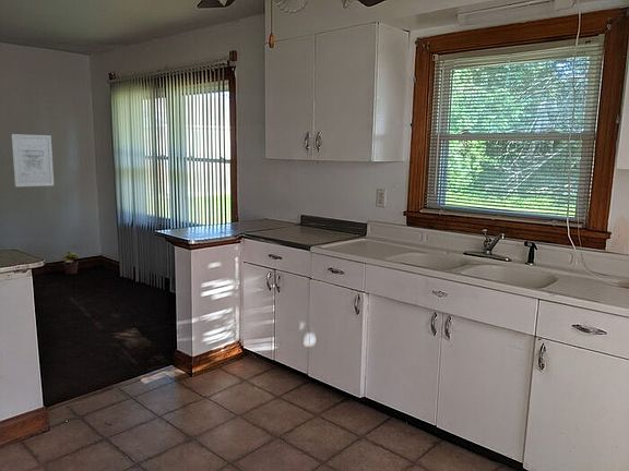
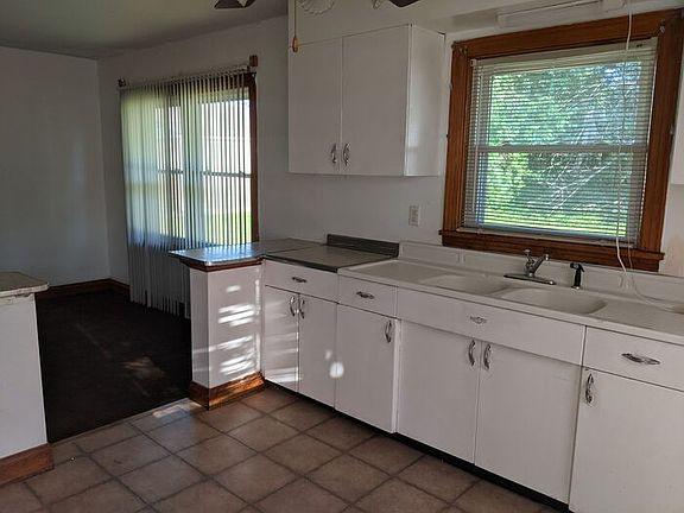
- potted plant [59,251,80,275]
- wall art [11,133,55,188]
